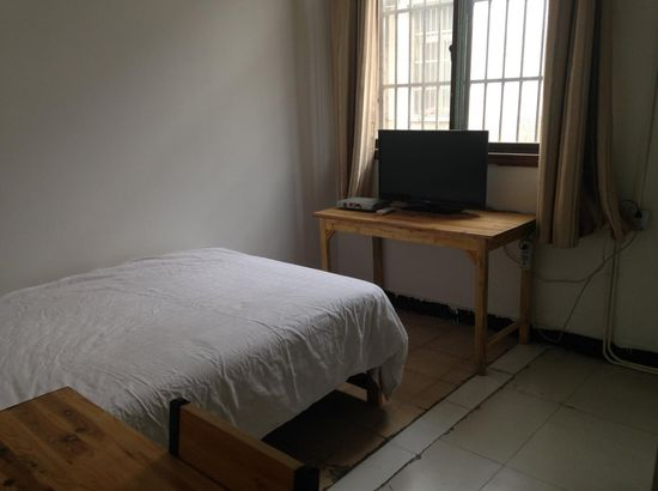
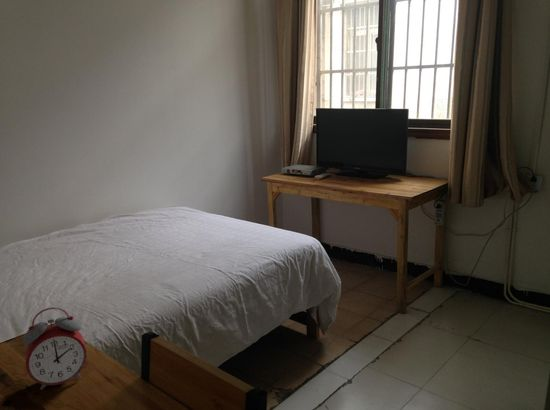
+ alarm clock [22,306,88,391]
